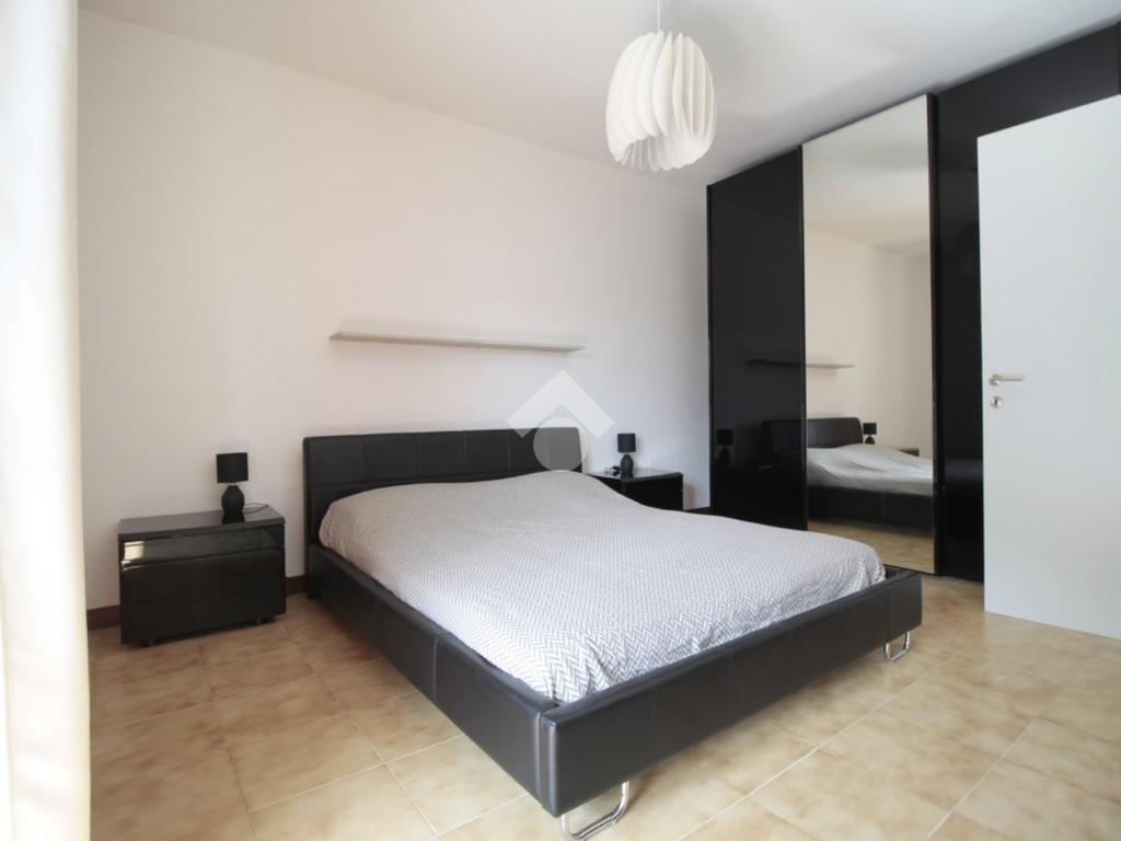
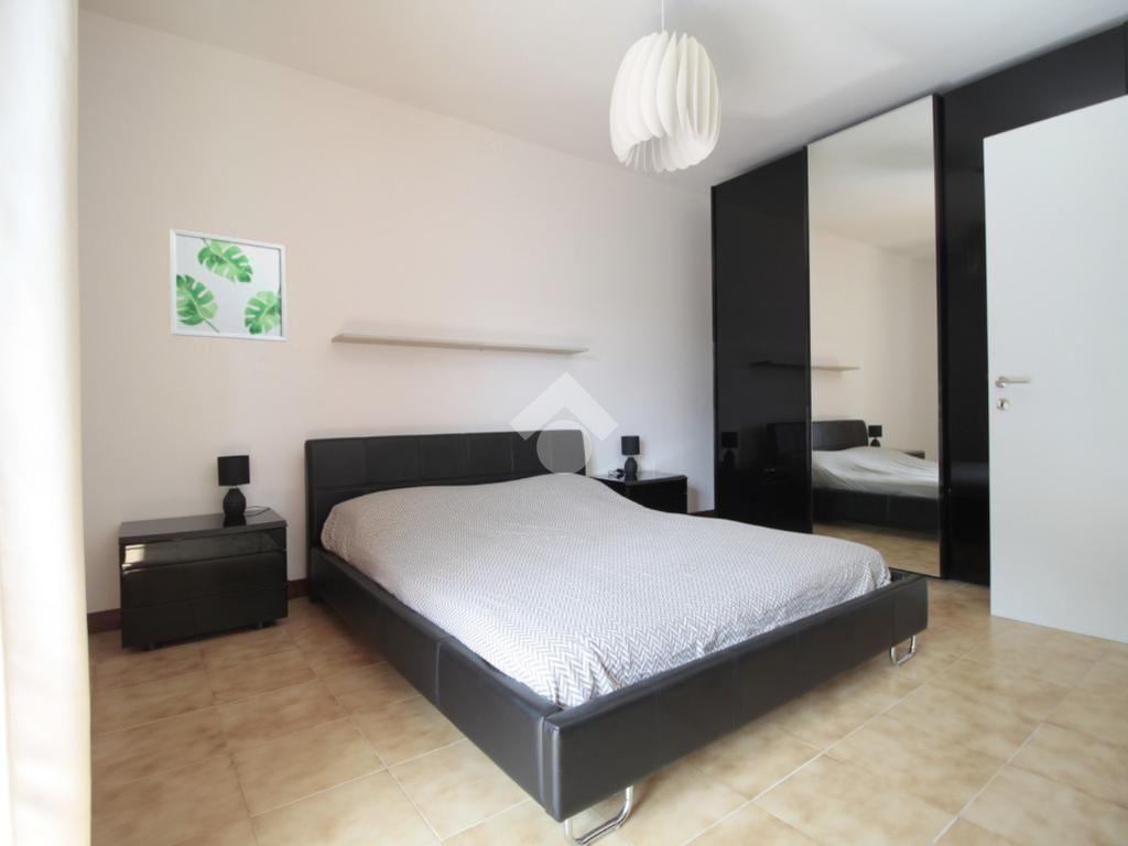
+ wall art [169,228,288,343]
